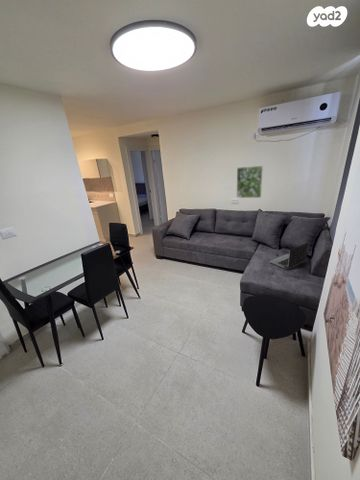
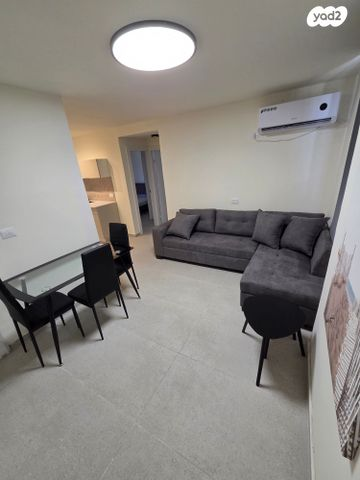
- laptop computer [269,241,309,270]
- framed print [236,165,264,199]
